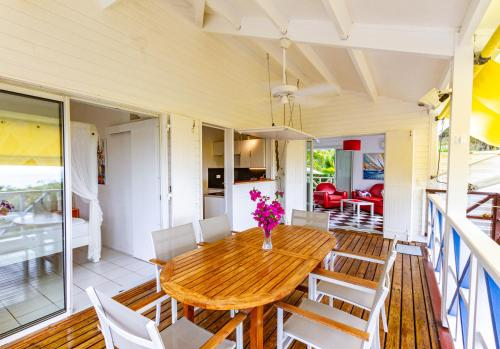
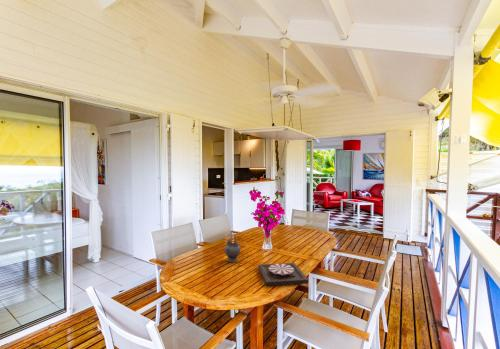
+ plate [257,262,309,287]
+ teapot [223,232,241,263]
